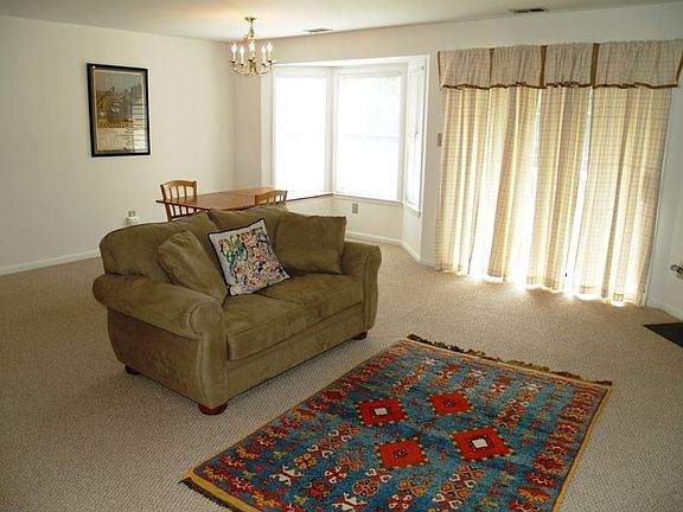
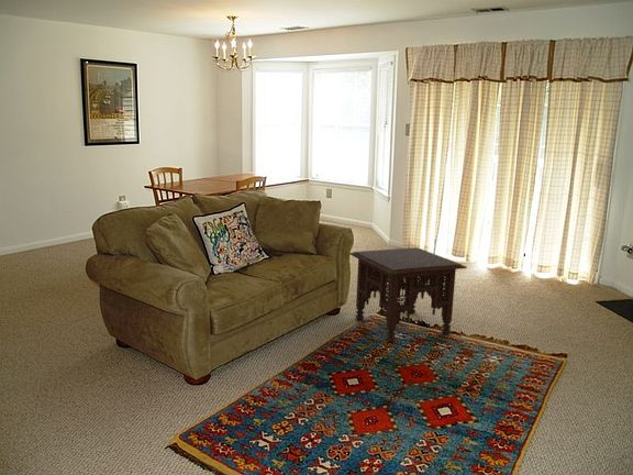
+ side table [348,246,468,343]
